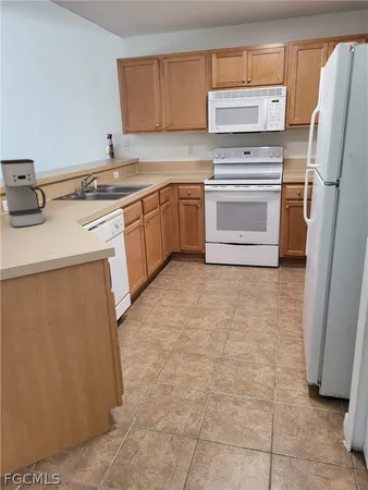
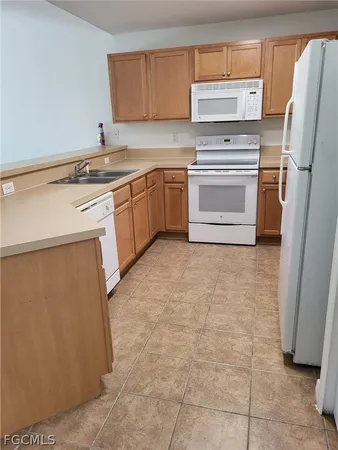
- coffee maker [0,158,47,229]
